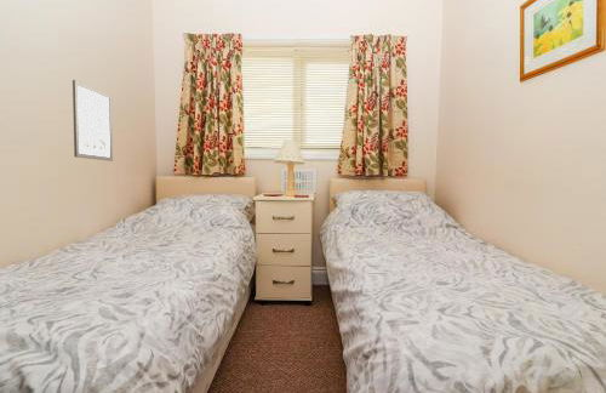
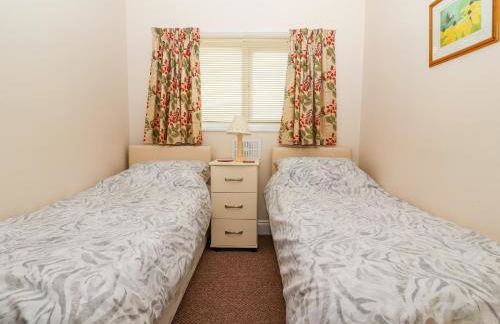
- wall art [72,79,114,163]
